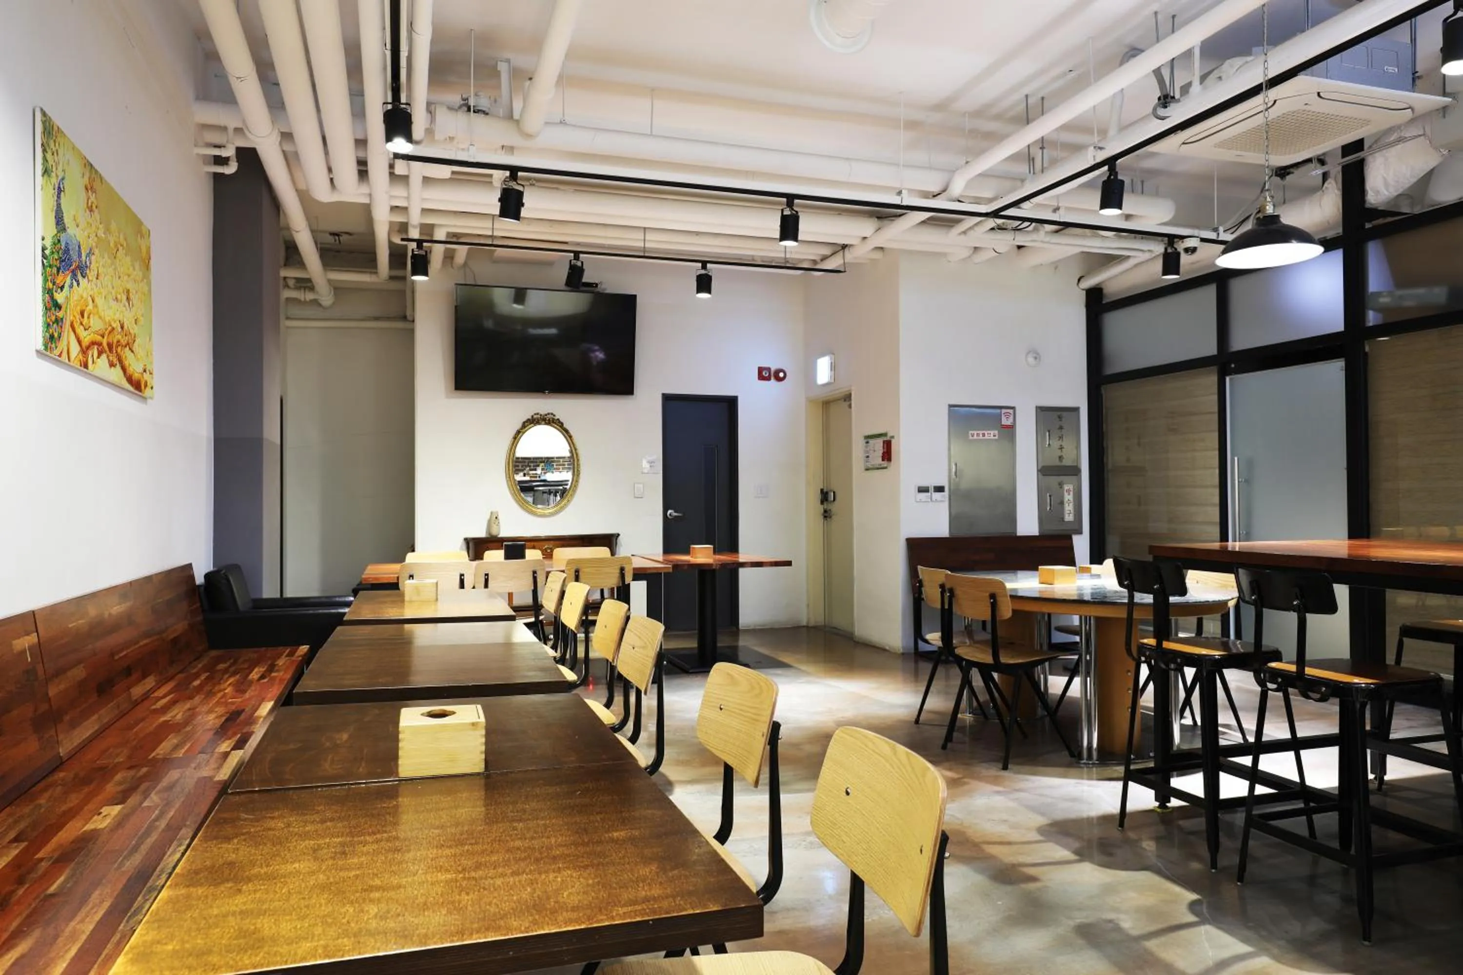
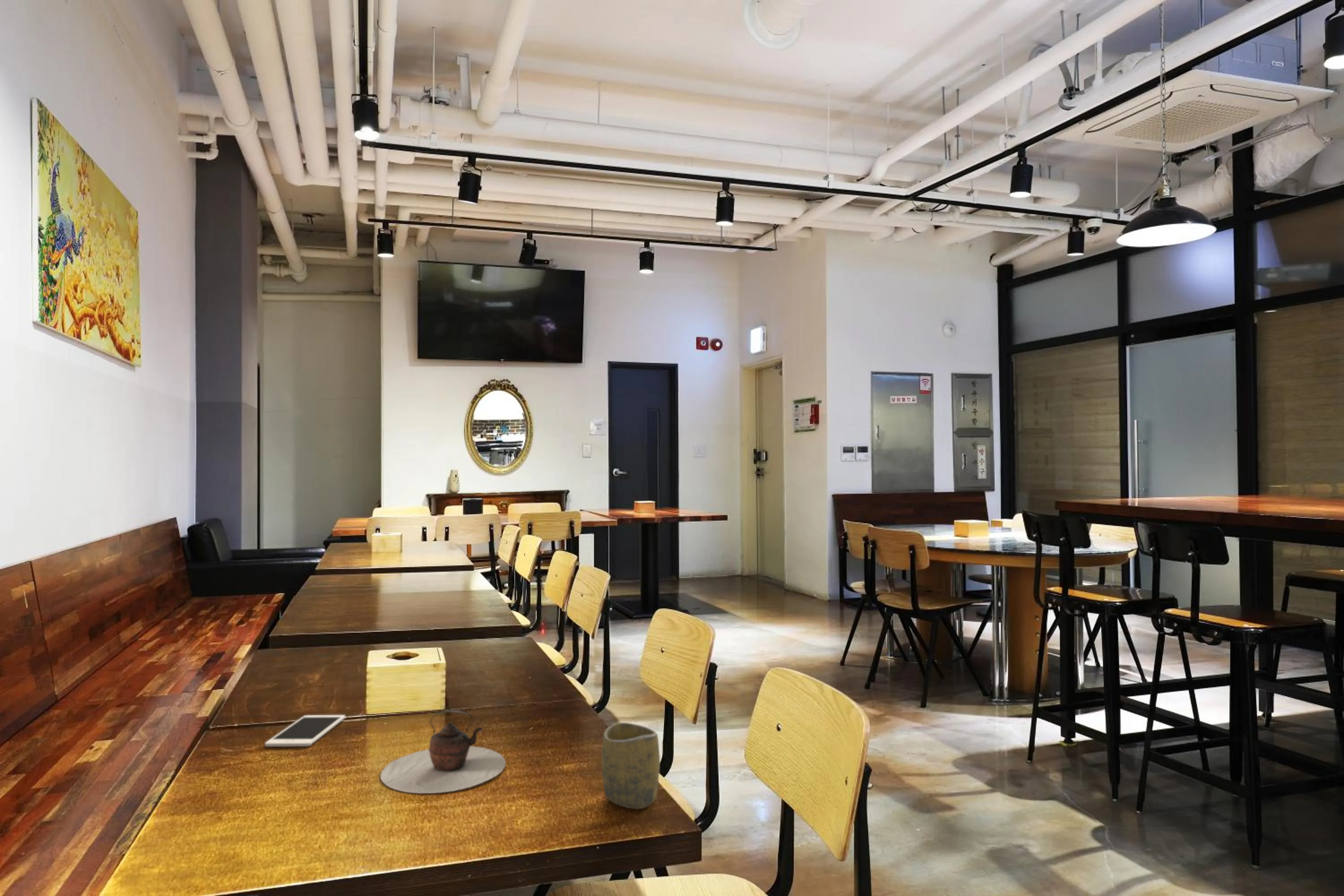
+ cell phone [264,715,346,747]
+ cup [601,722,660,810]
+ teapot [380,710,506,794]
